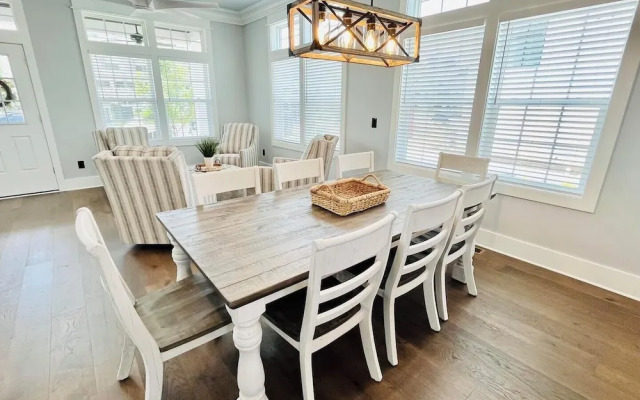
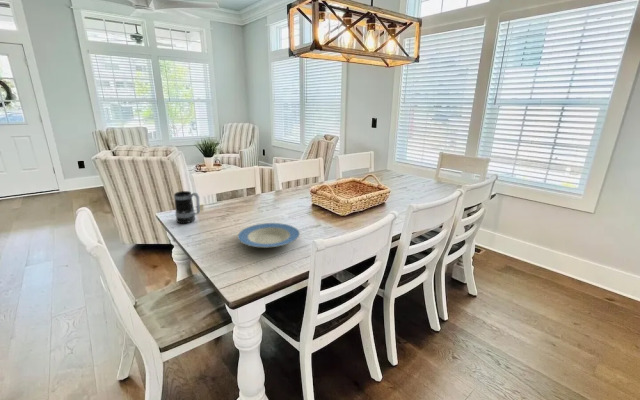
+ mug [173,190,201,224]
+ plate [237,222,301,249]
